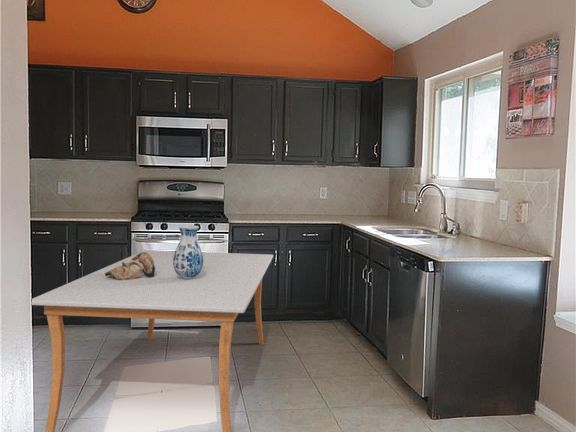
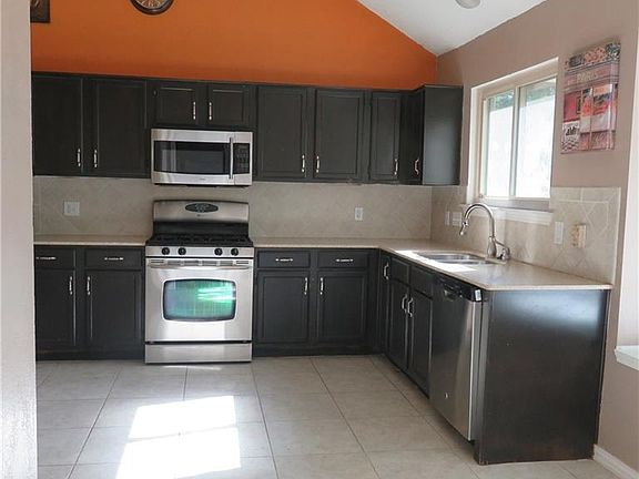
- vase [173,224,203,279]
- dining table [31,249,274,432]
- animal skull [105,251,155,280]
